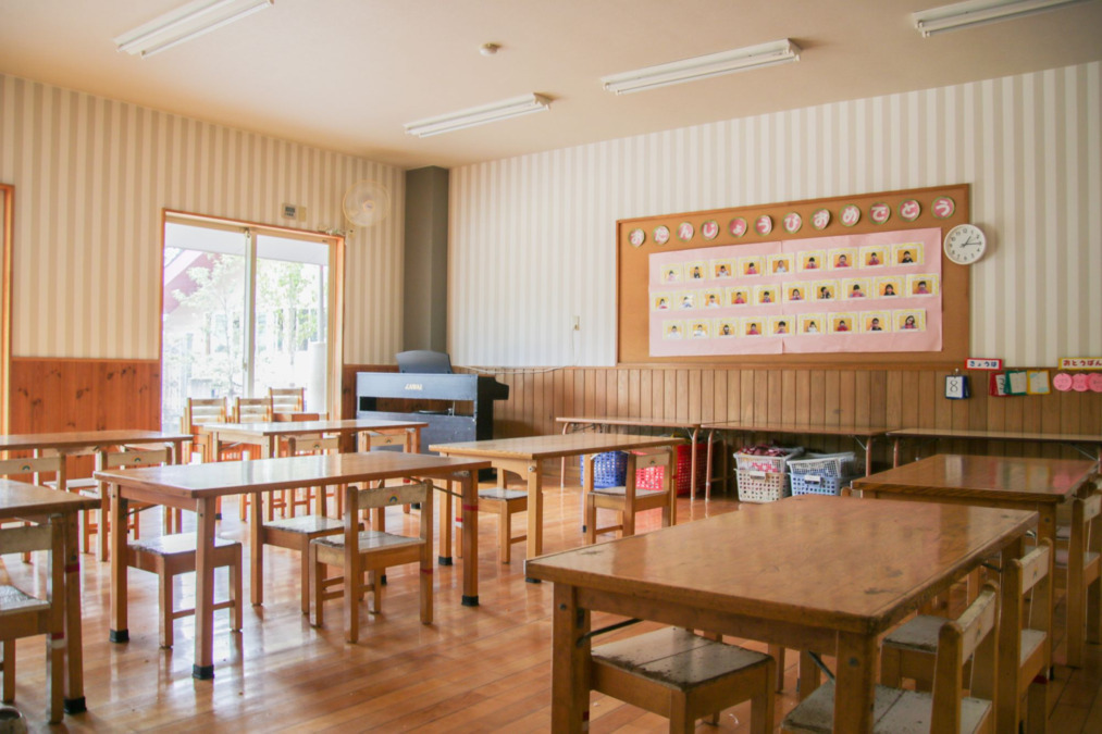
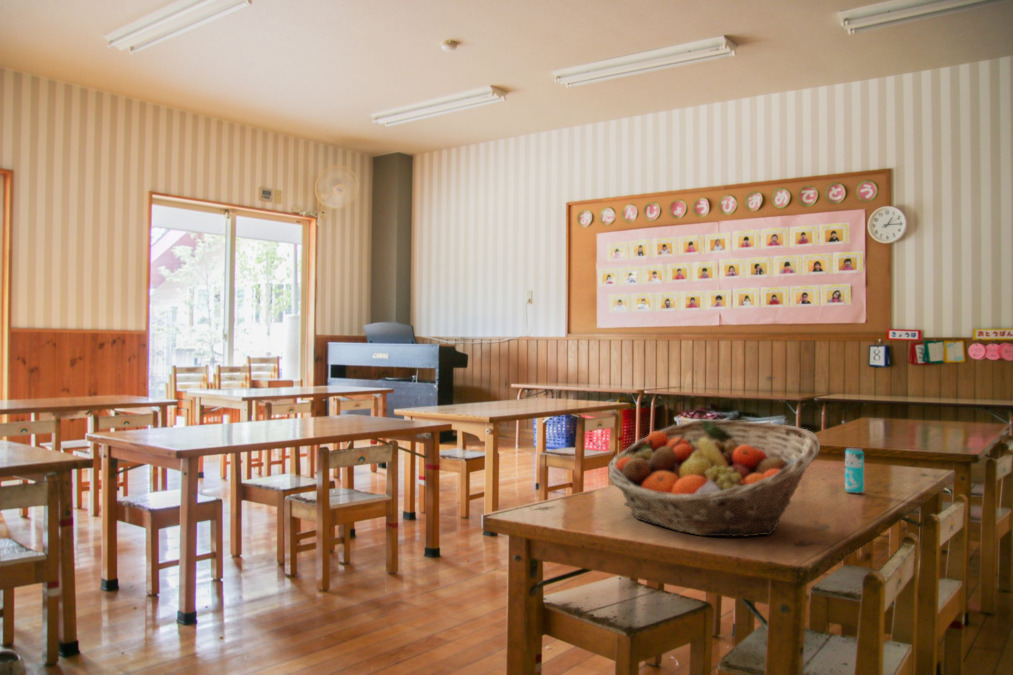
+ fruit basket [607,418,821,538]
+ beverage can [844,447,865,494]
